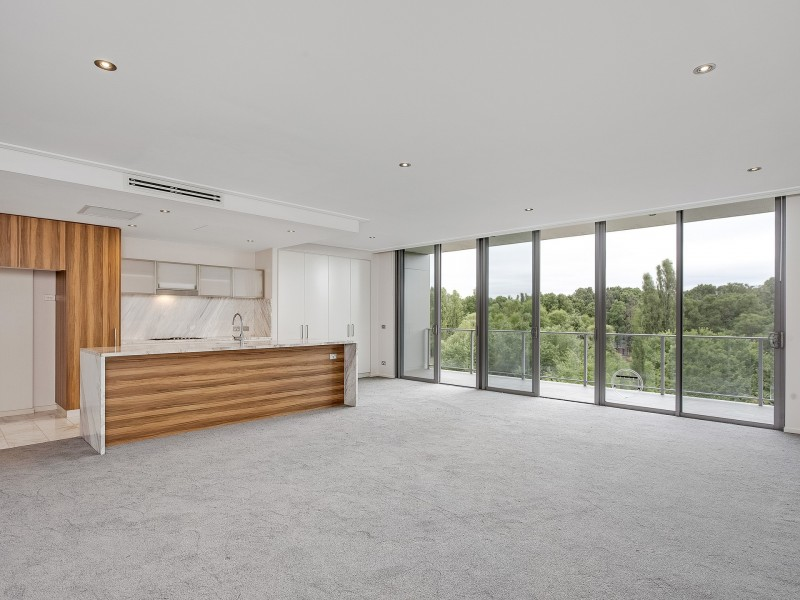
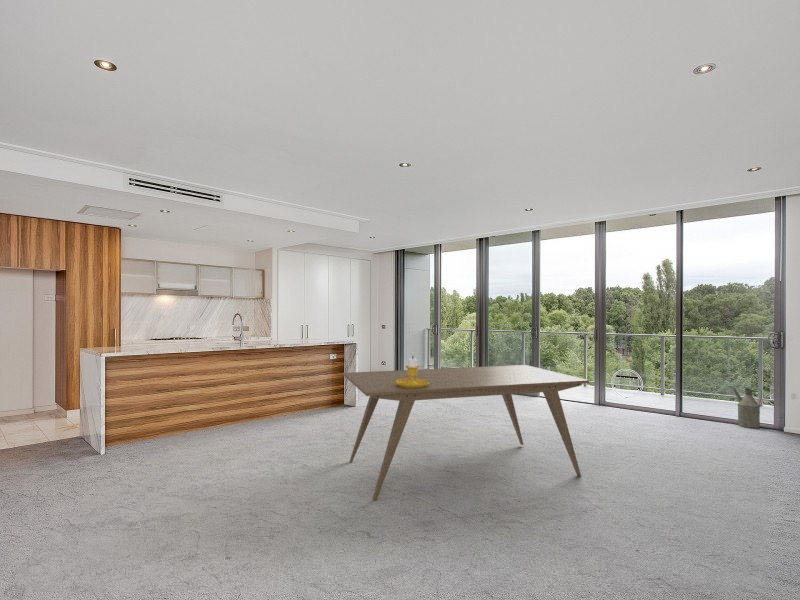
+ candlestick [395,355,429,388]
+ dining table [342,364,590,502]
+ watering can [732,387,763,430]
